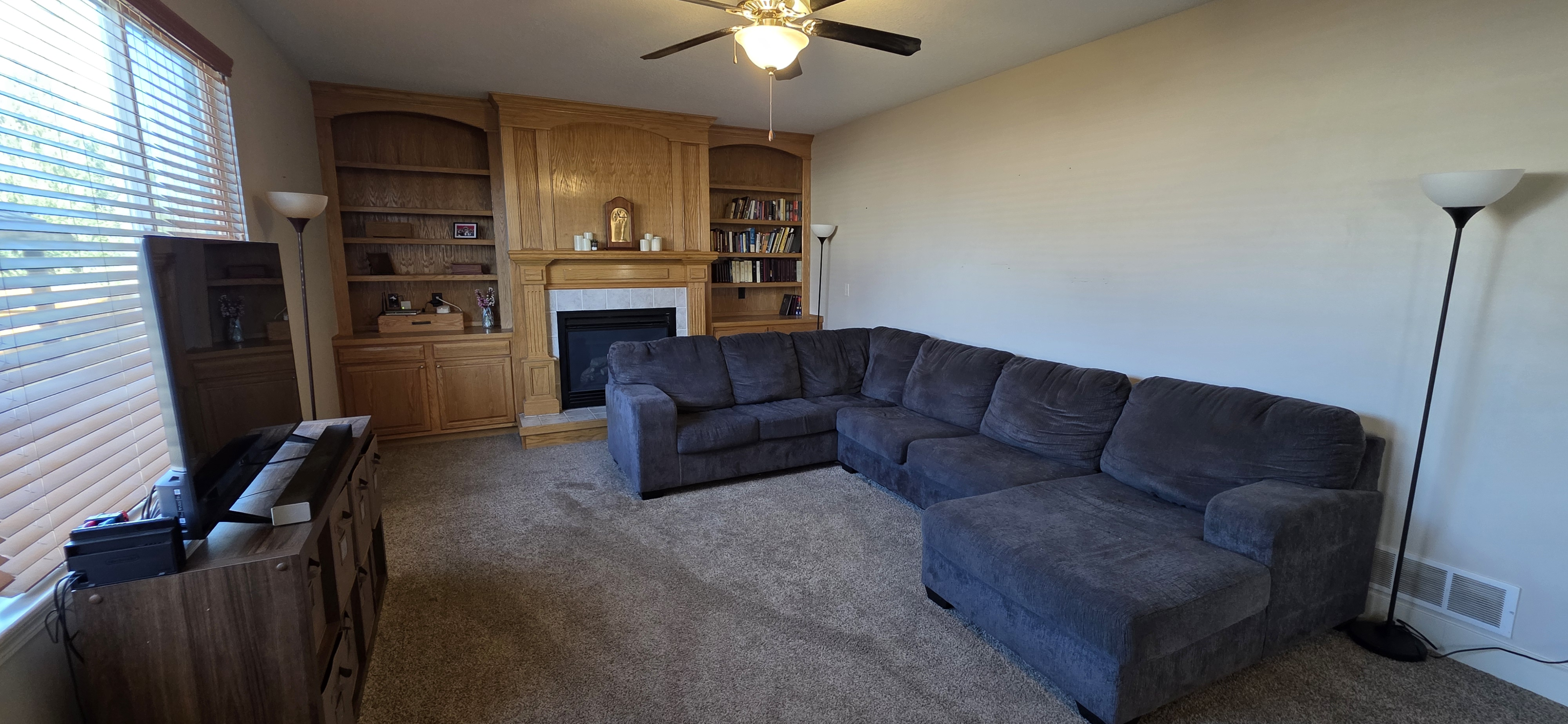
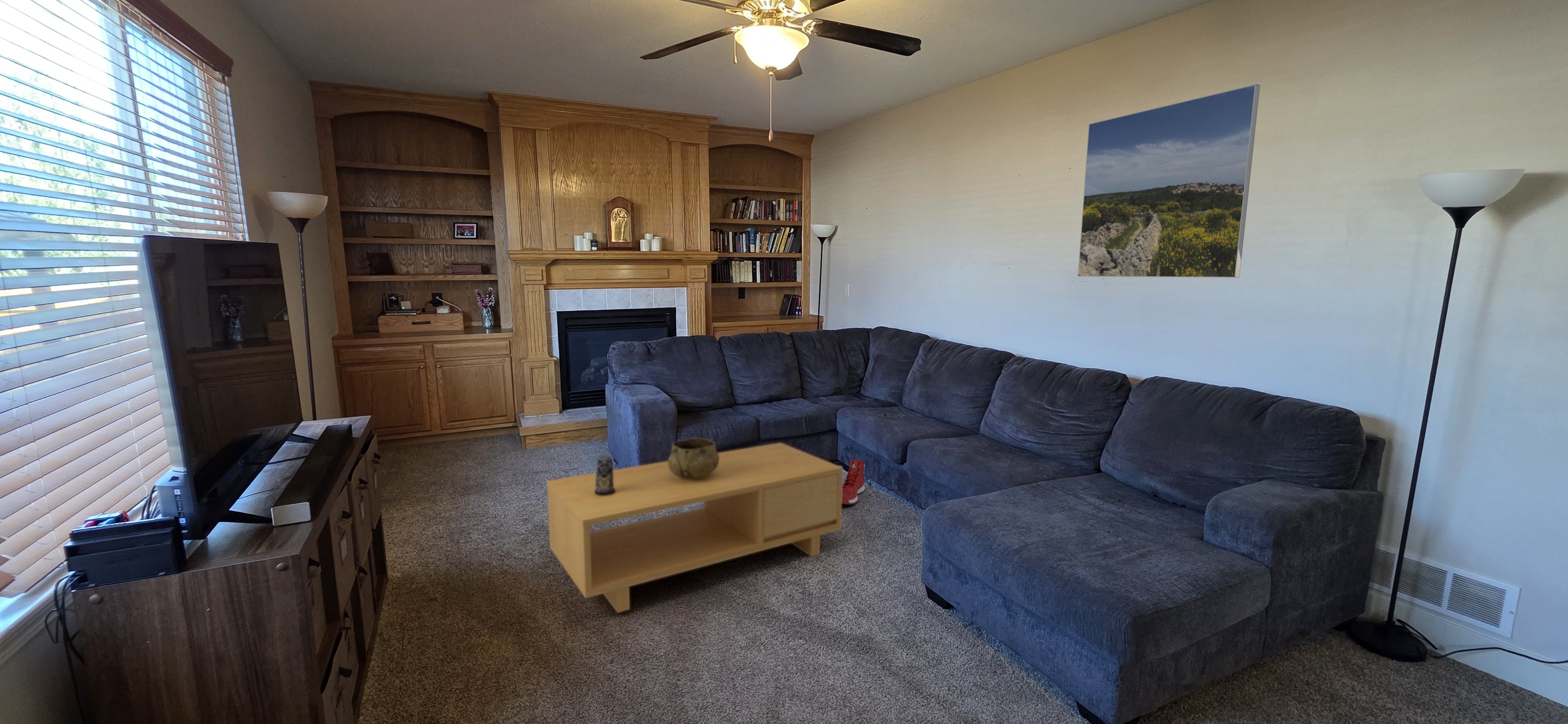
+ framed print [1077,83,1260,278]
+ coffee table [546,442,843,613]
+ candle [595,455,615,495]
+ sneaker [842,459,865,505]
+ decorative bowl [668,438,719,480]
